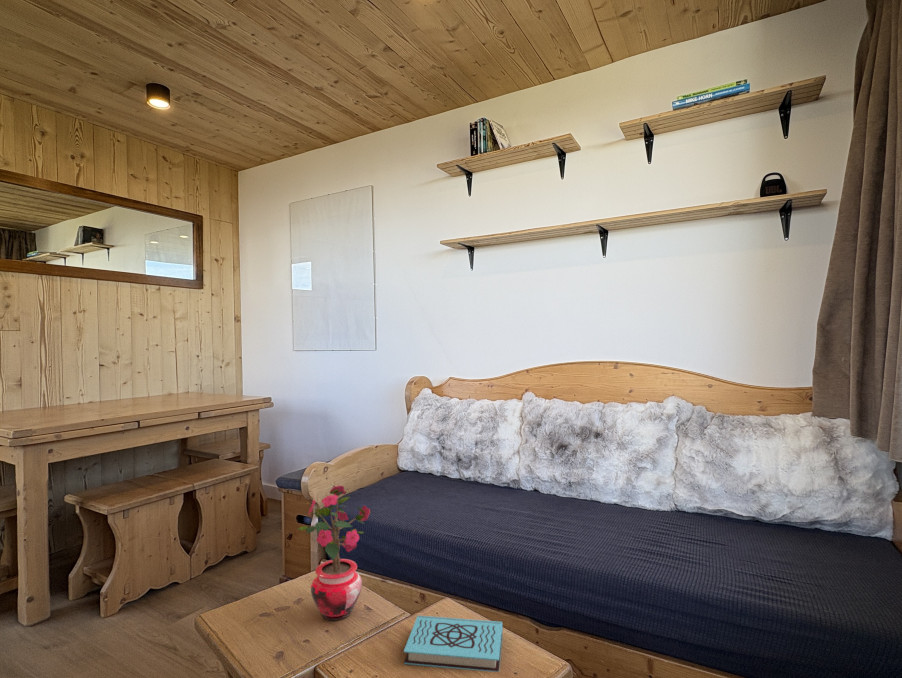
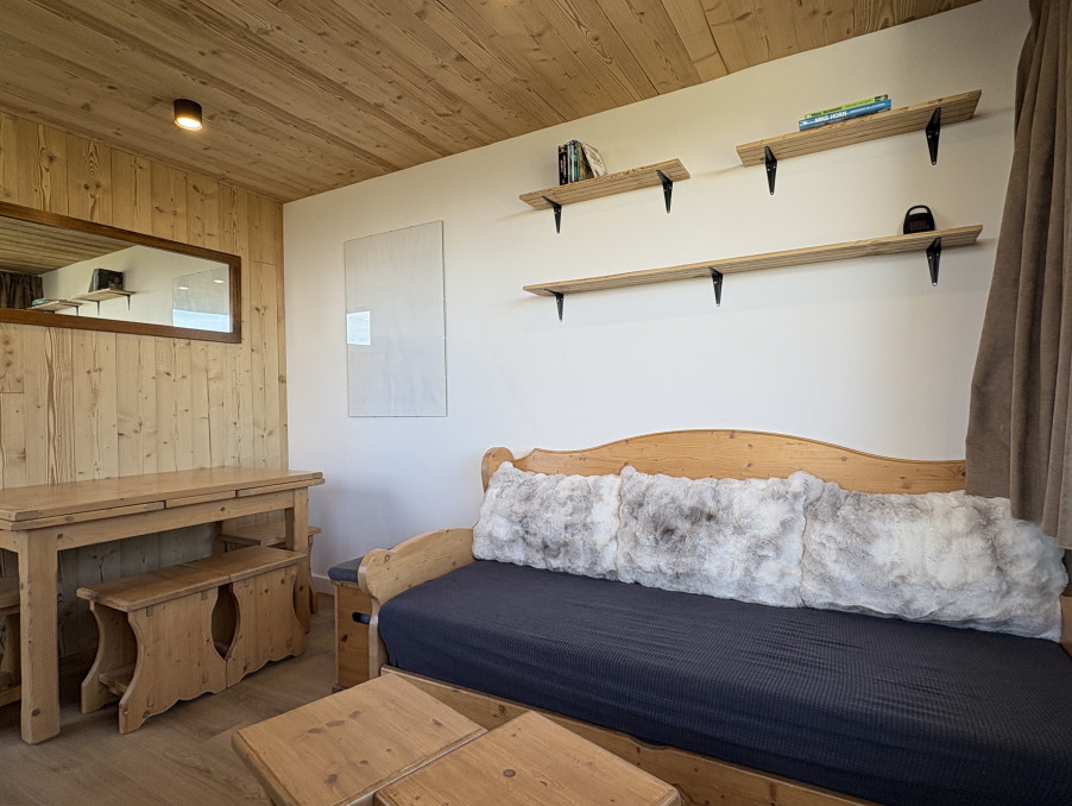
- potted plant [296,483,371,622]
- book [403,614,504,673]
